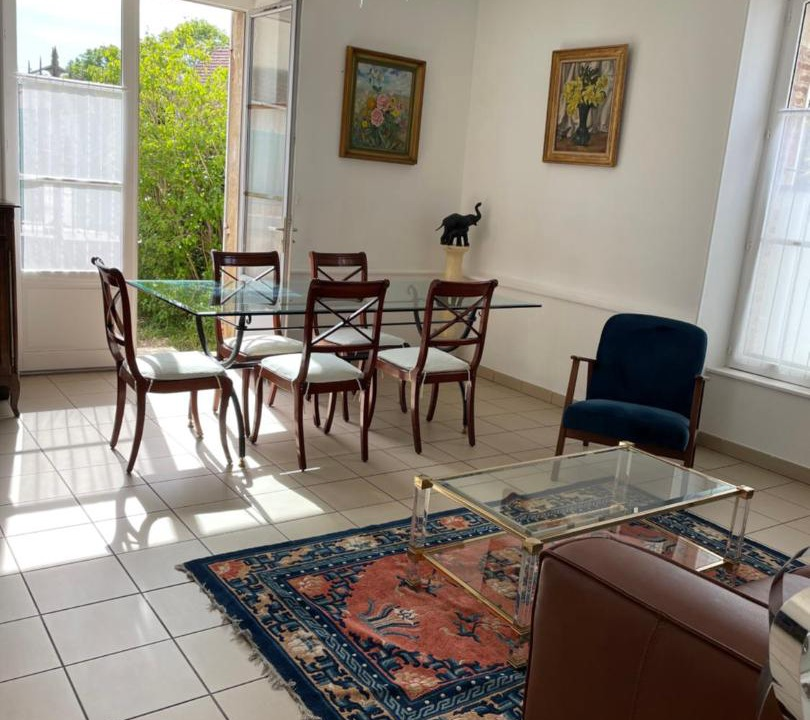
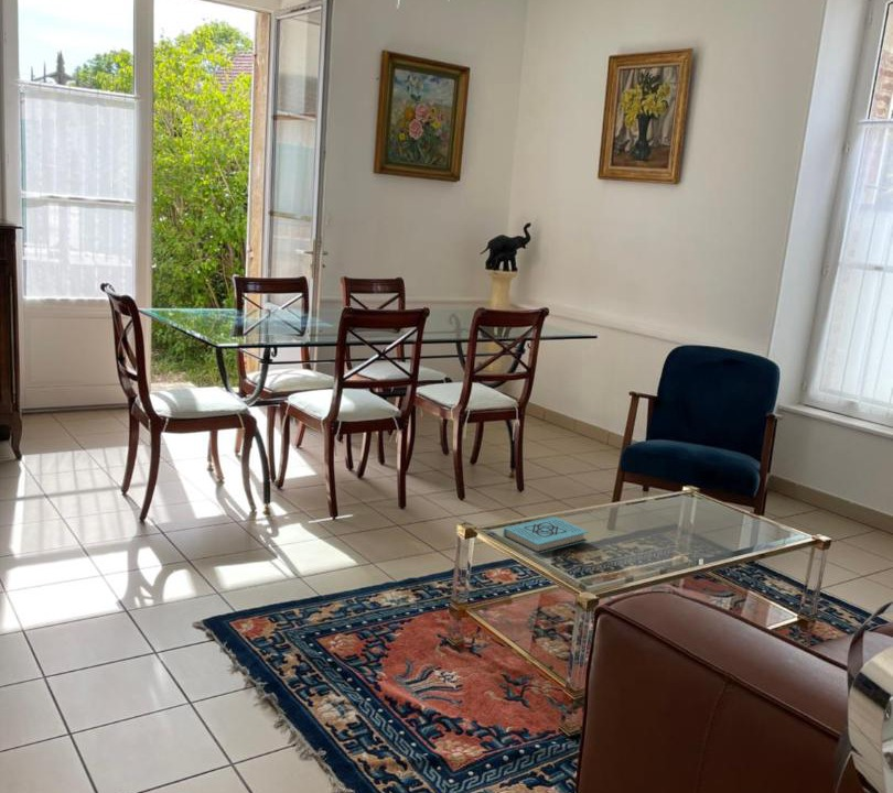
+ book [502,515,590,555]
